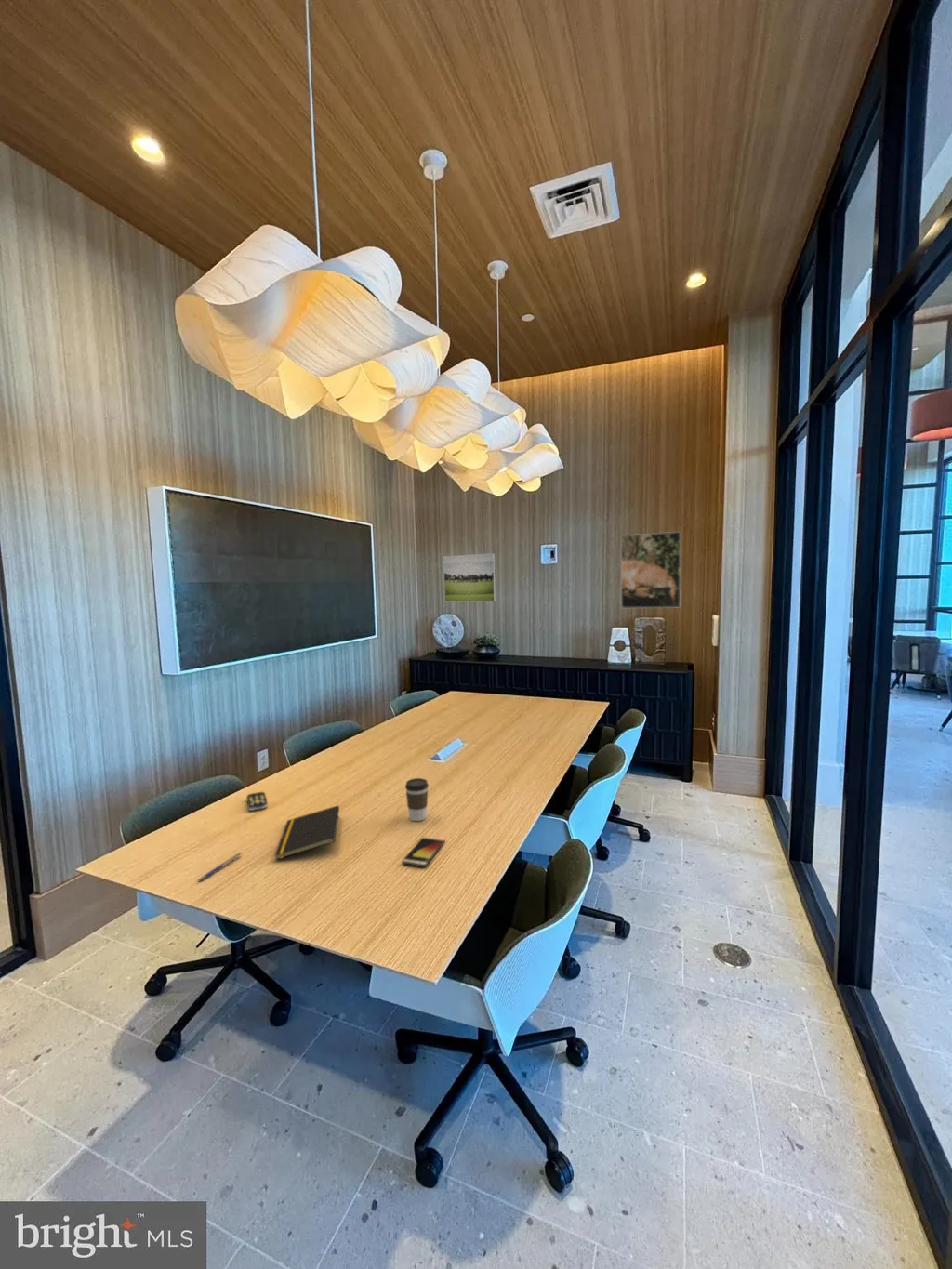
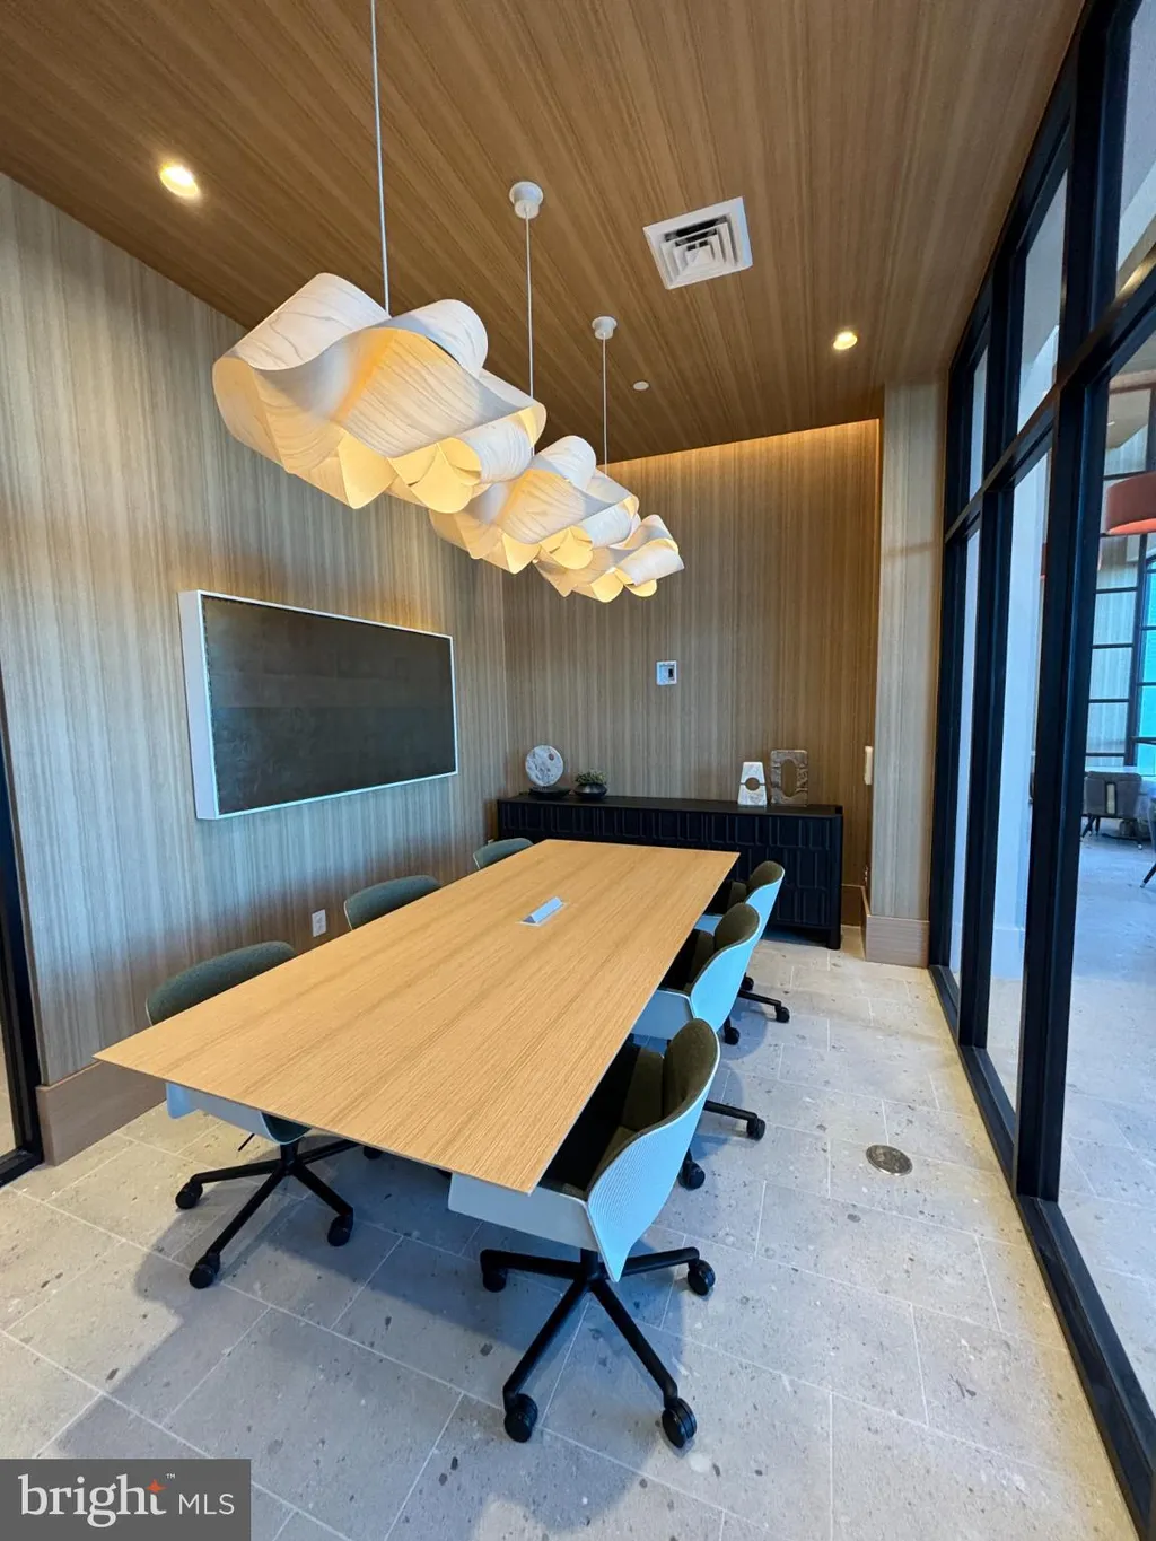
- notepad [273,804,340,861]
- pen [196,852,243,882]
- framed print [620,531,681,609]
- smartphone [401,836,446,868]
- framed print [443,552,496,603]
- remote control [245,791,269,812]
- coffee cup [404,777,430,822]
